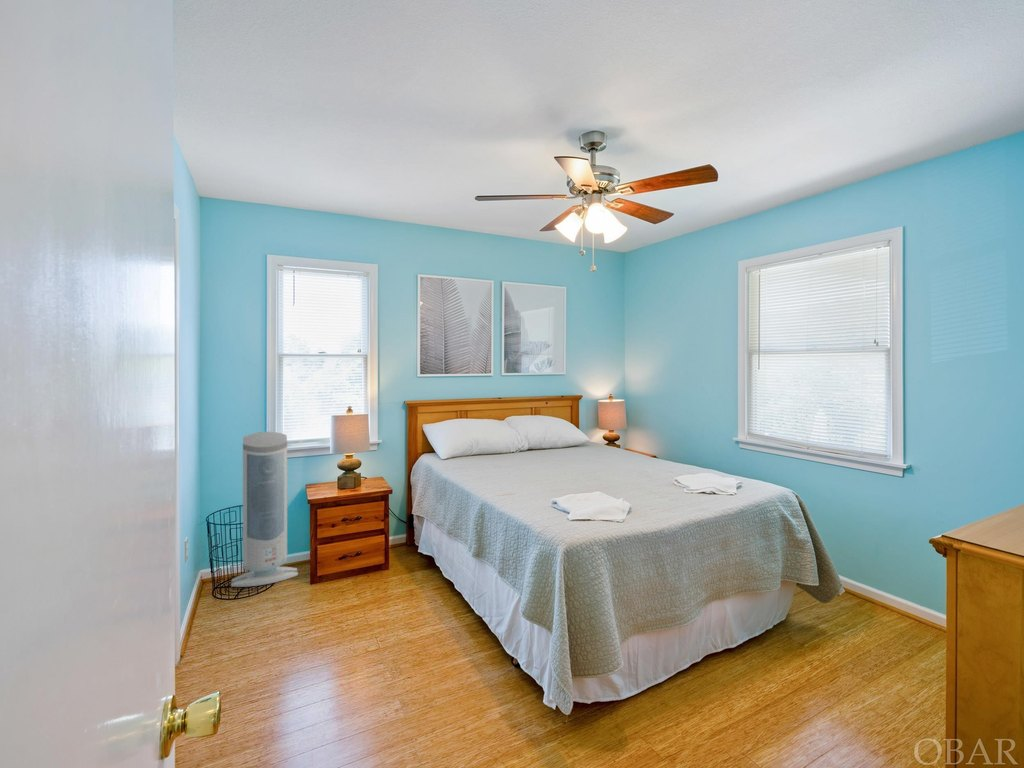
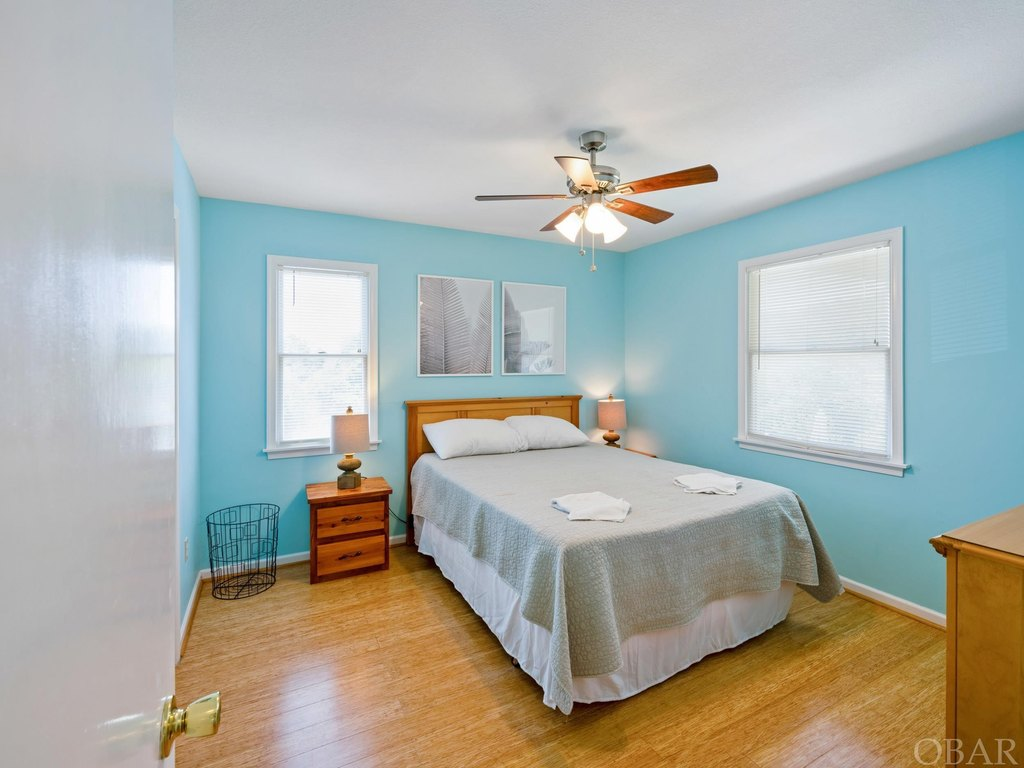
- air purifier [230,431,299,588]
